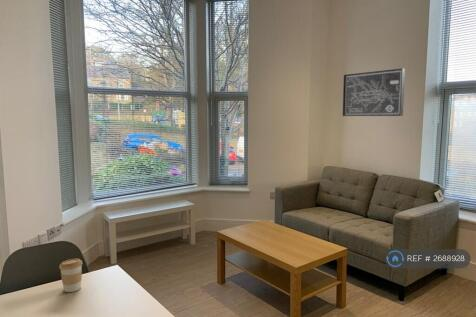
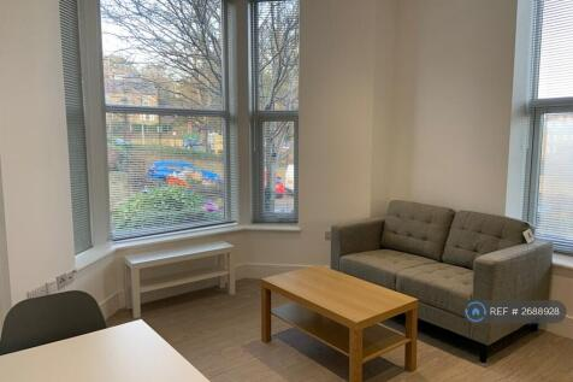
- wall art [342,67,406,117]
- coffee cup [58,258,84,293]
